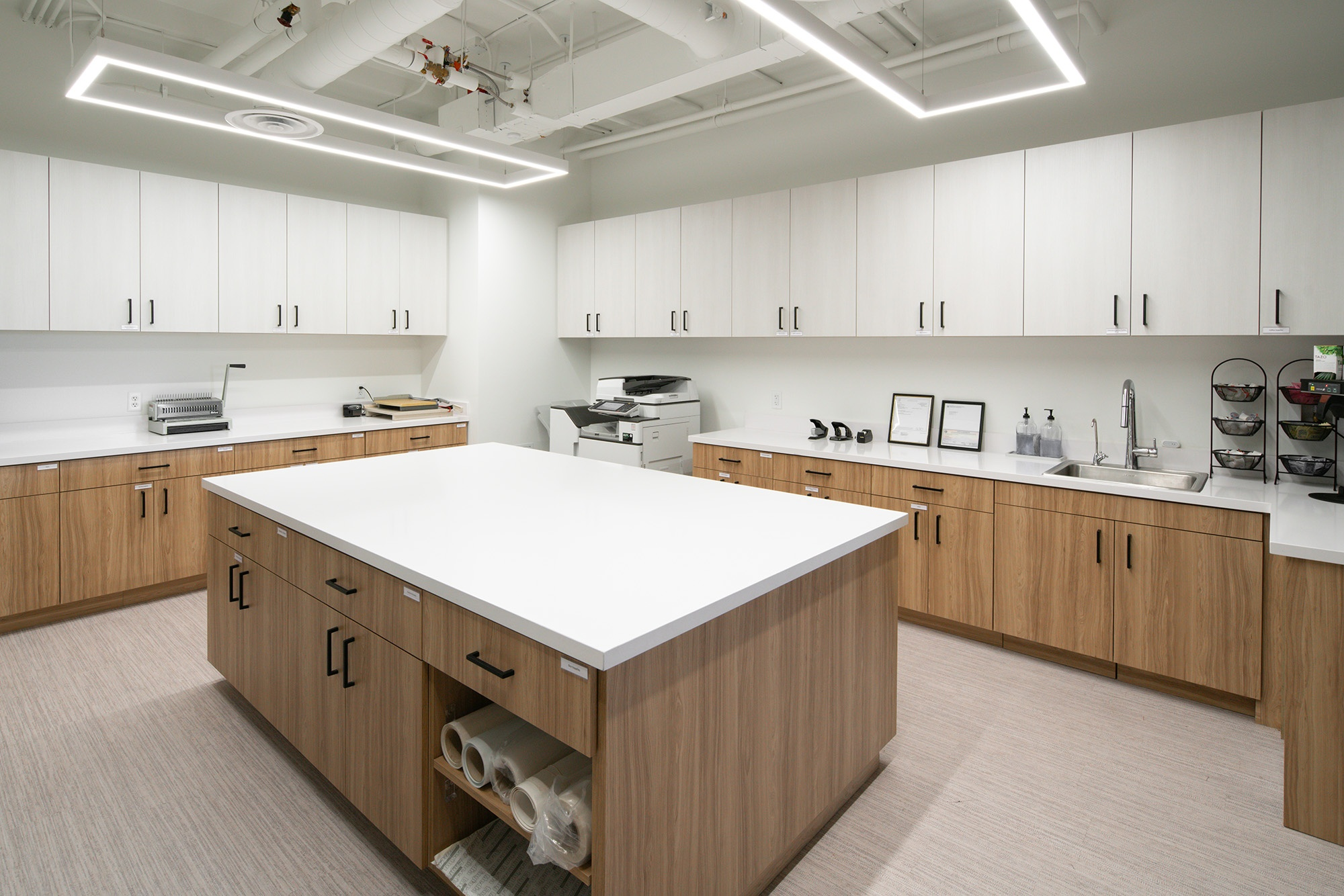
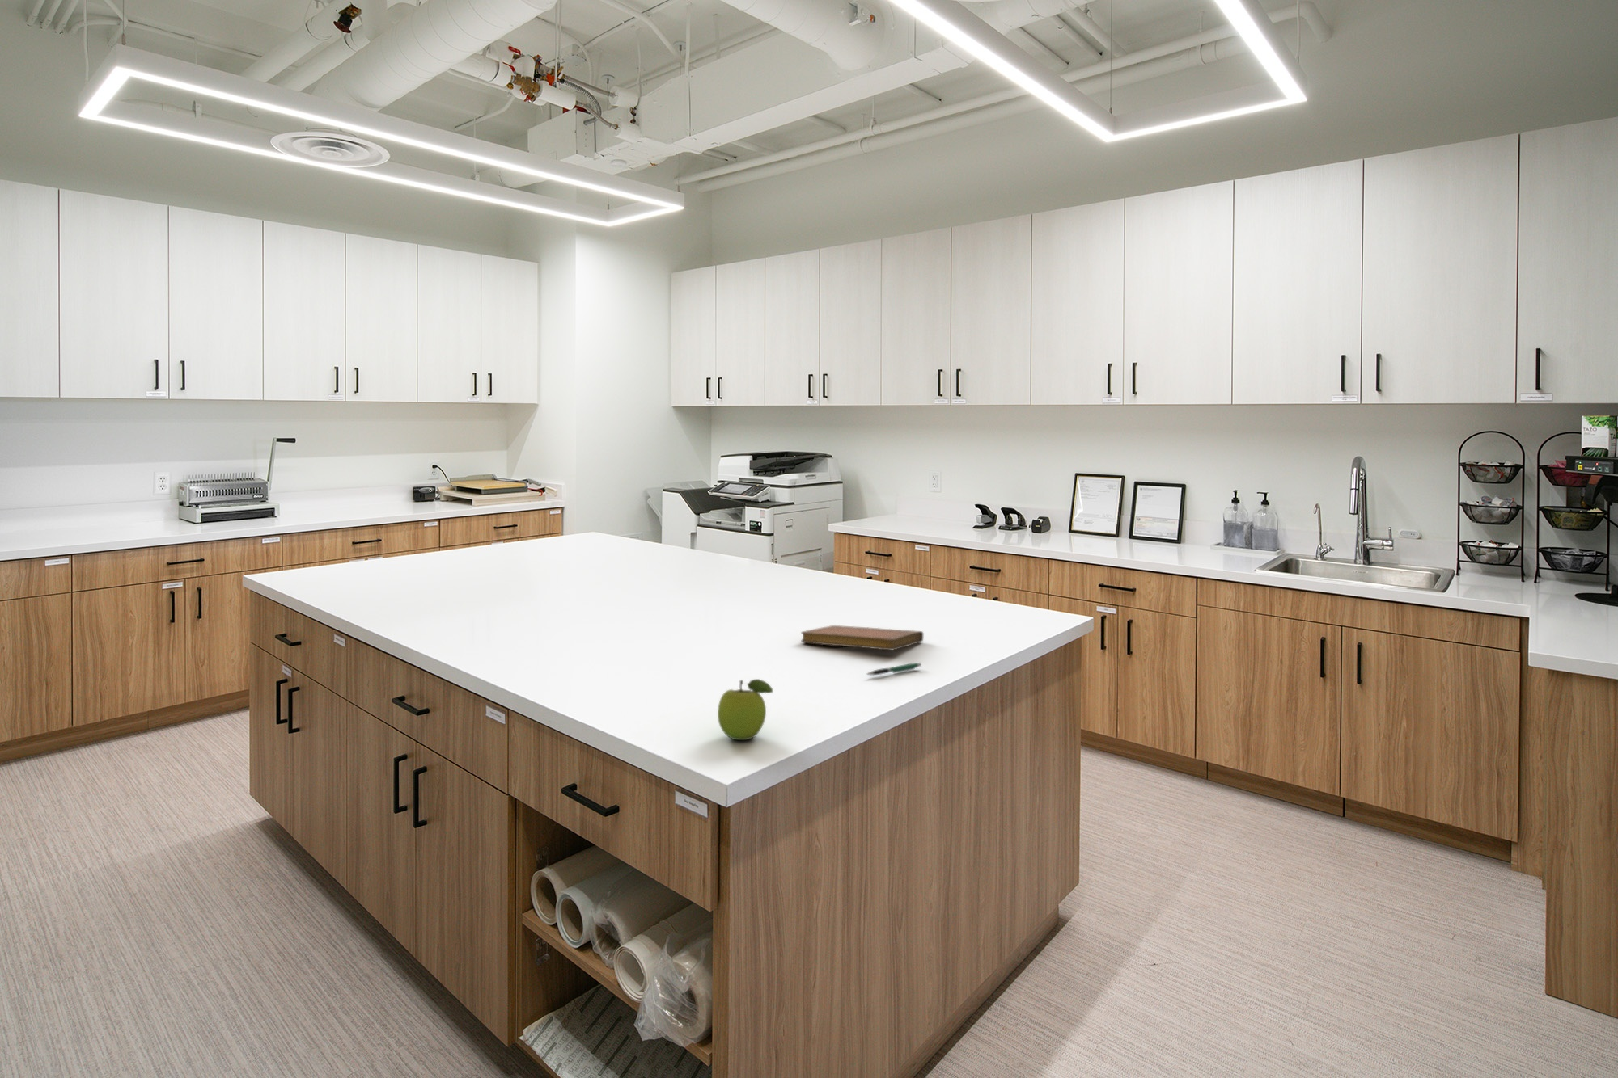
+ fruit [716,679,773,741]
+ notebook [801,624,923,651]
+ pen [866,662,922,676]
